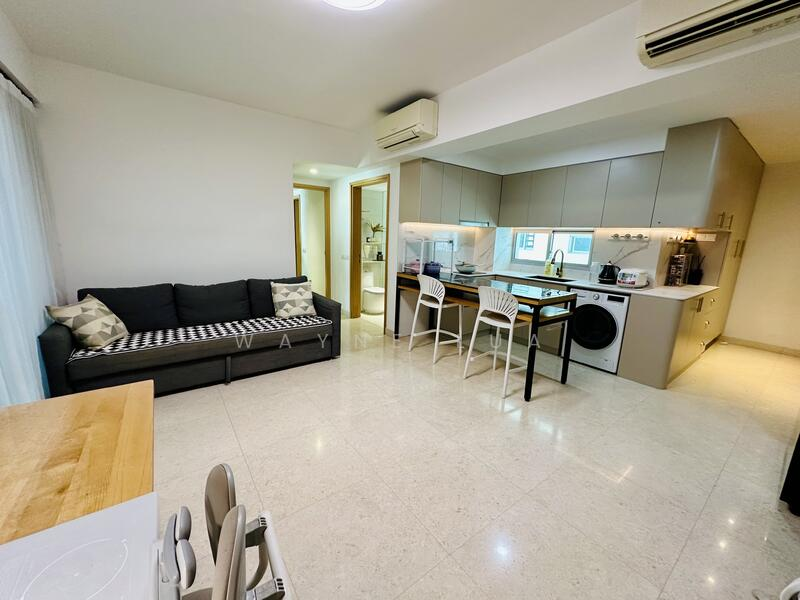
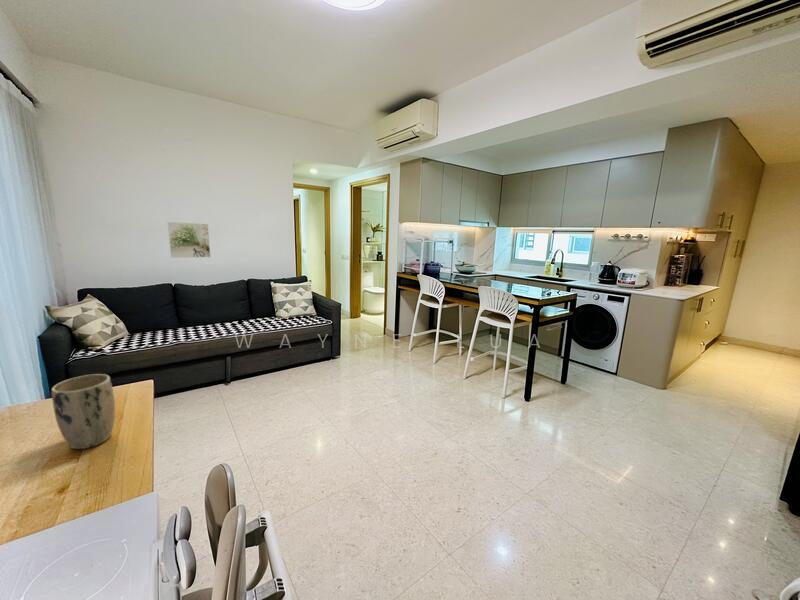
+ plant pot [51,373,116,450]
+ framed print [166,221,212,259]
